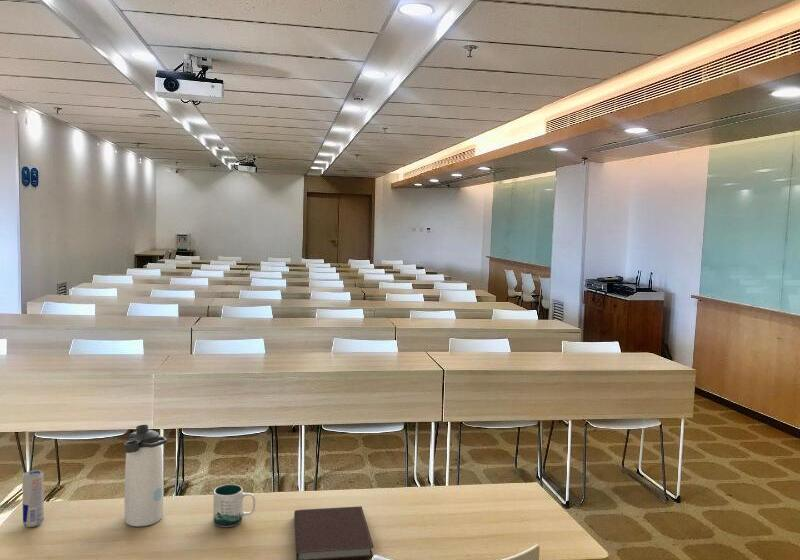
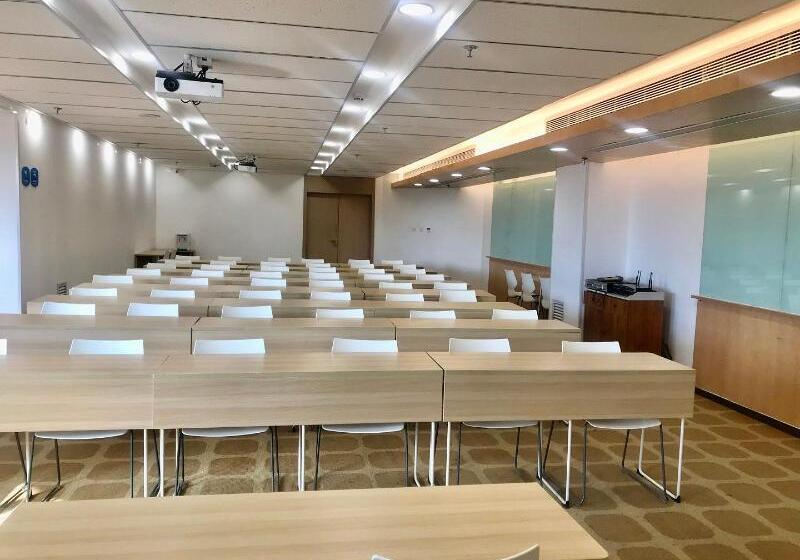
- beverage can [21,469,45,528]
- mug [212,483,256,528]
- notebook [293,505,375,560]
- thermos bottle [123,424,168,528]
